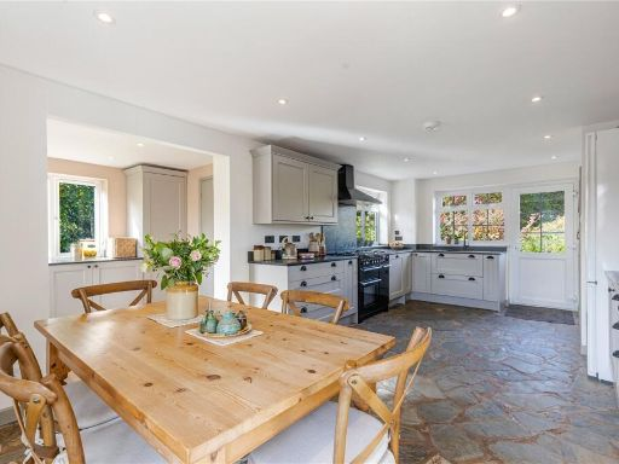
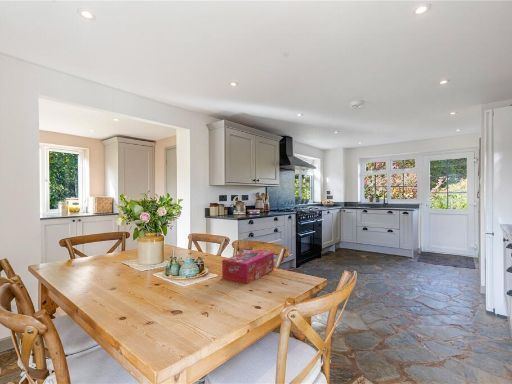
+ tissue box [221,249,275,285]
